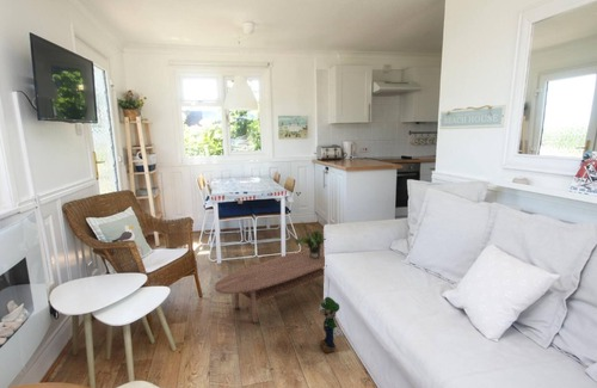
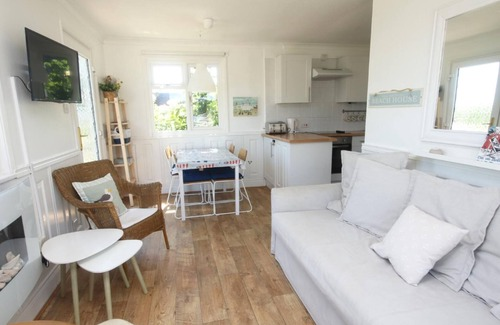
- potted plant [294,221,325,259]
- coffee table [214,247,326,325]
- plush toy [318,296,344,355]
